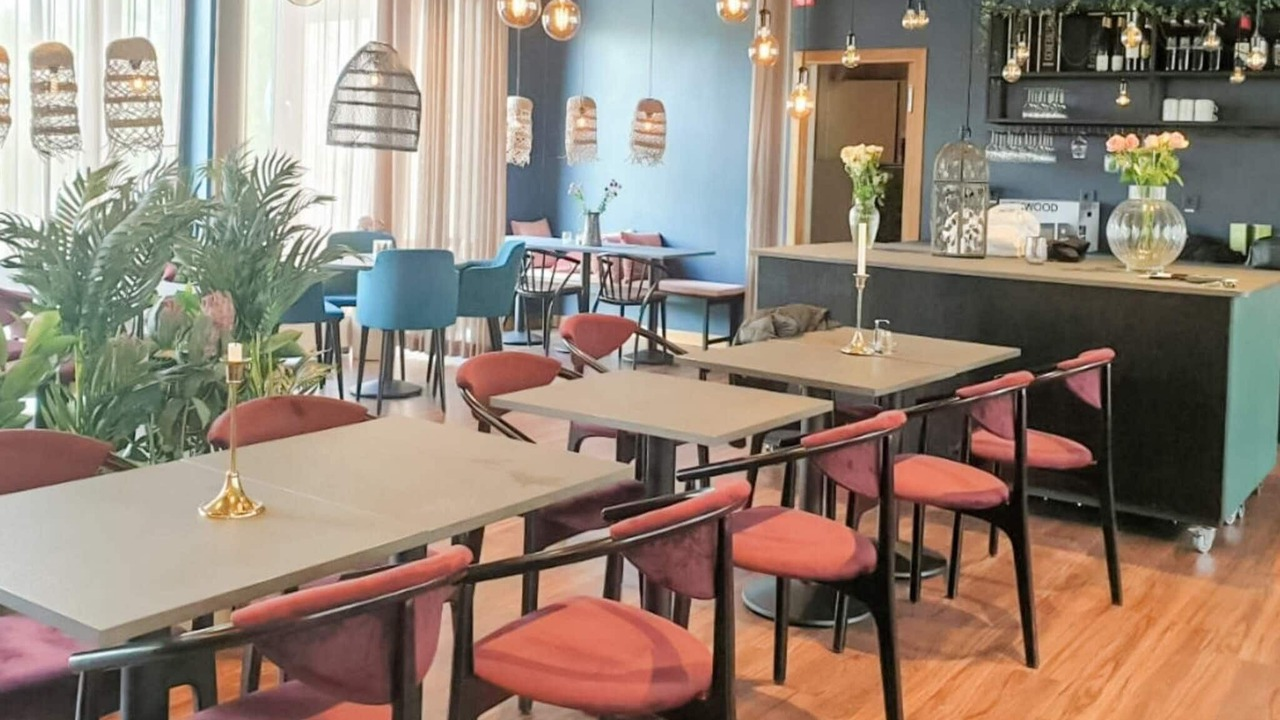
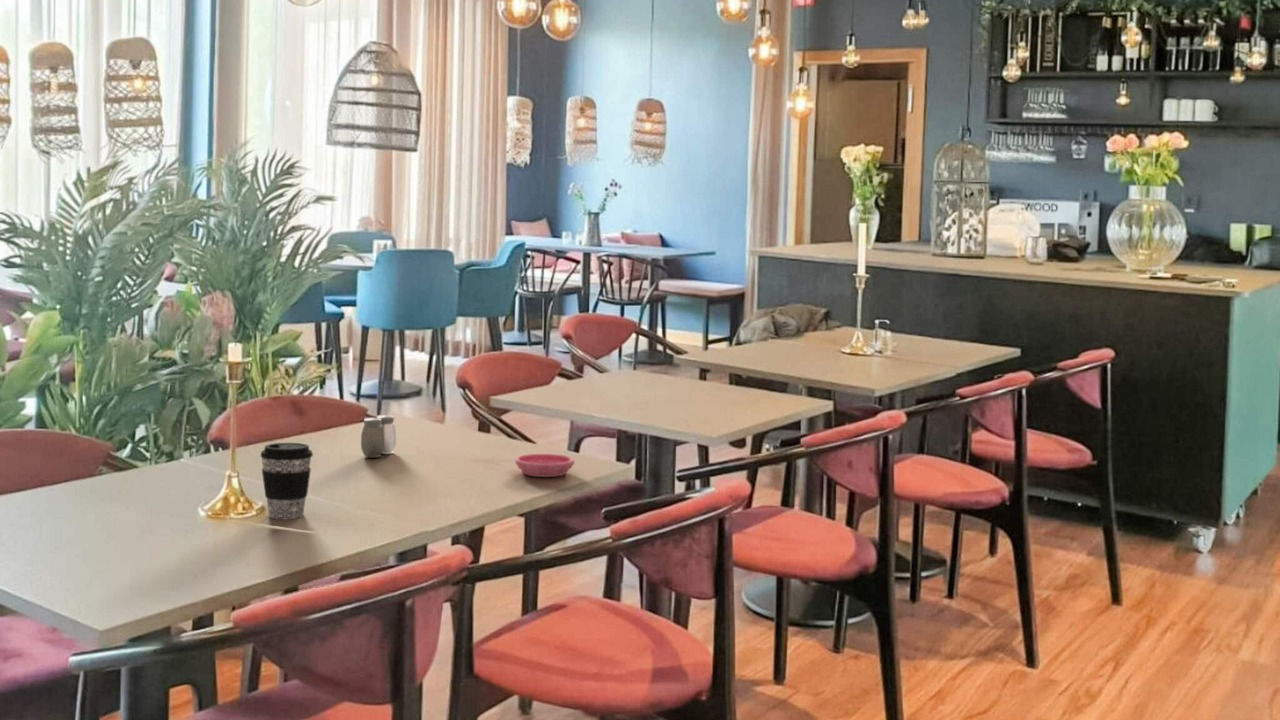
+ coffee cup [260,442,314,521]
+ salt and pepper shaker [360,414,397,458]
+ saucer [514,453,575,478]
